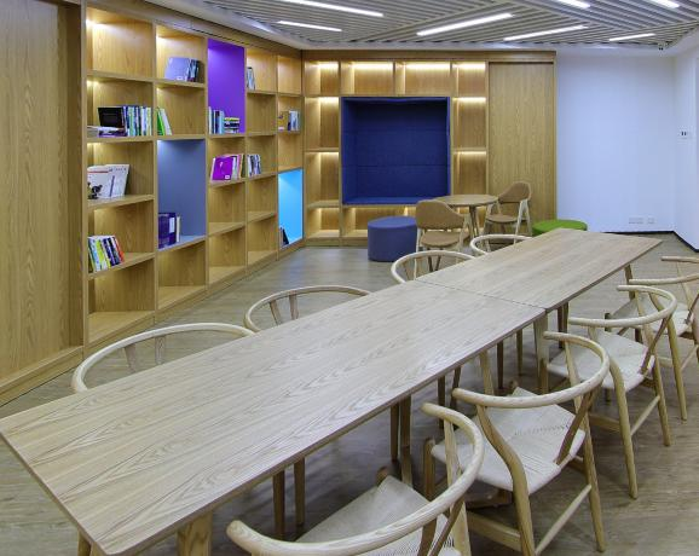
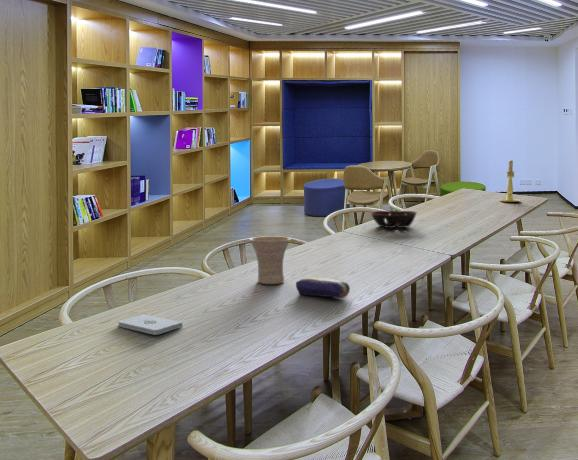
+ vase [248,235,292,285]
+ candle holder [499,159,521,203]
+ pencil case [295,277,351,300]
+ notepad [117,313,183,336]
+ decorative bowl [370,210,418,229]
